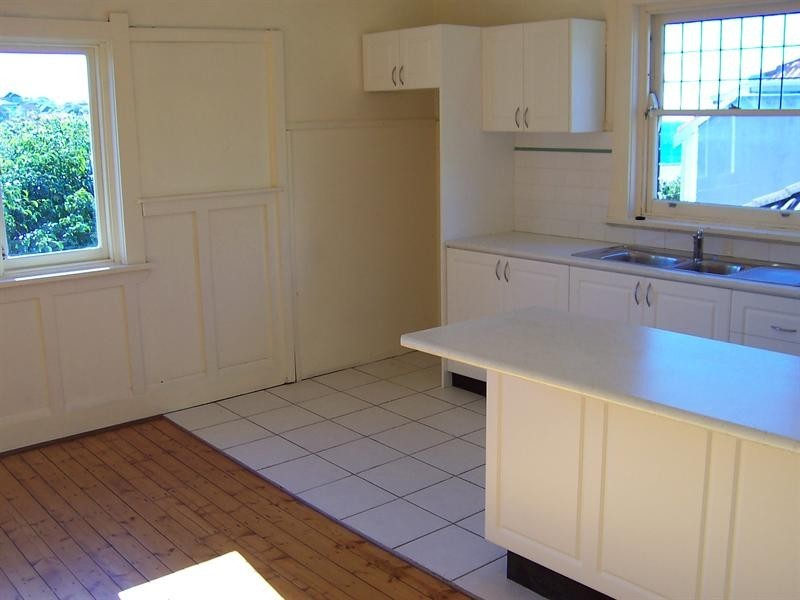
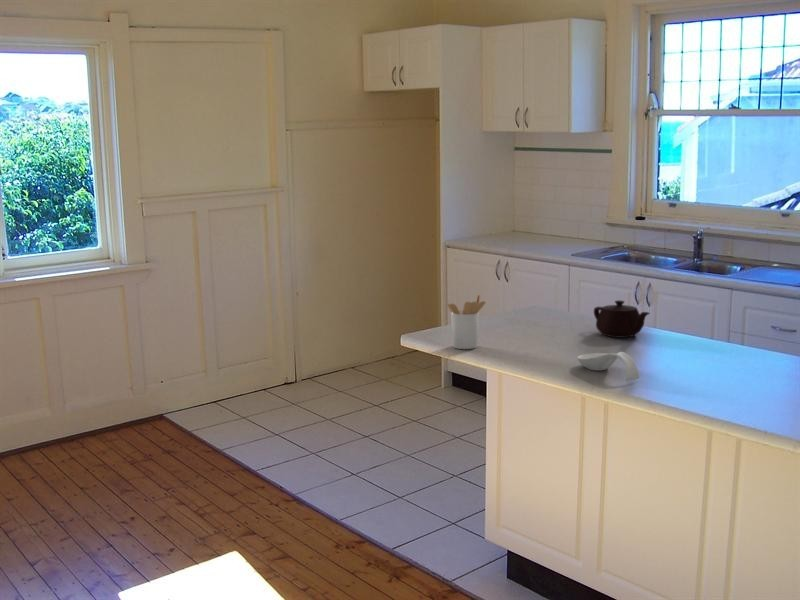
+ utensil holder [446,293,487,350]
+ spoon rest [576,351,640,381]
+ teapot [593,299,651,339]
